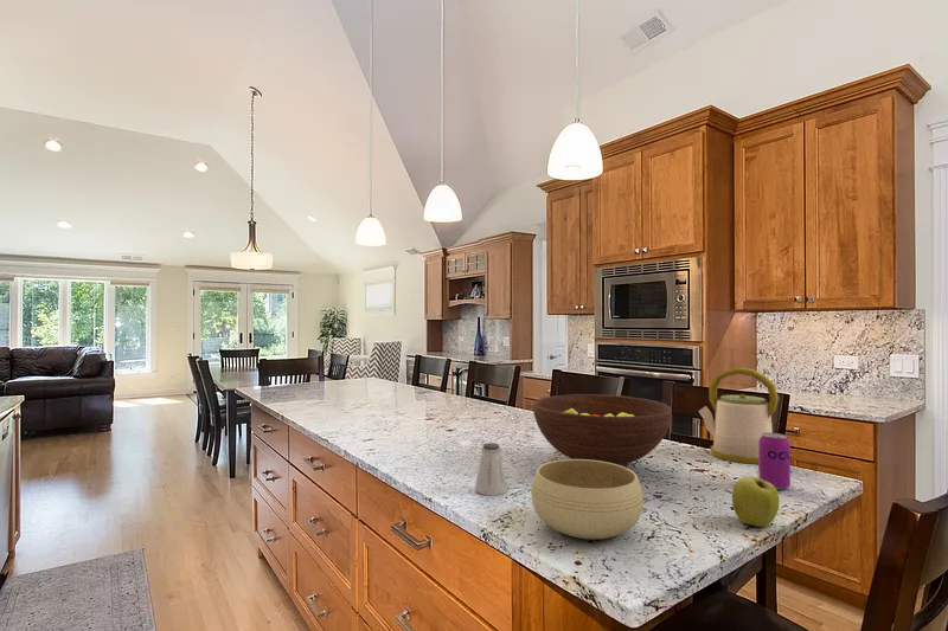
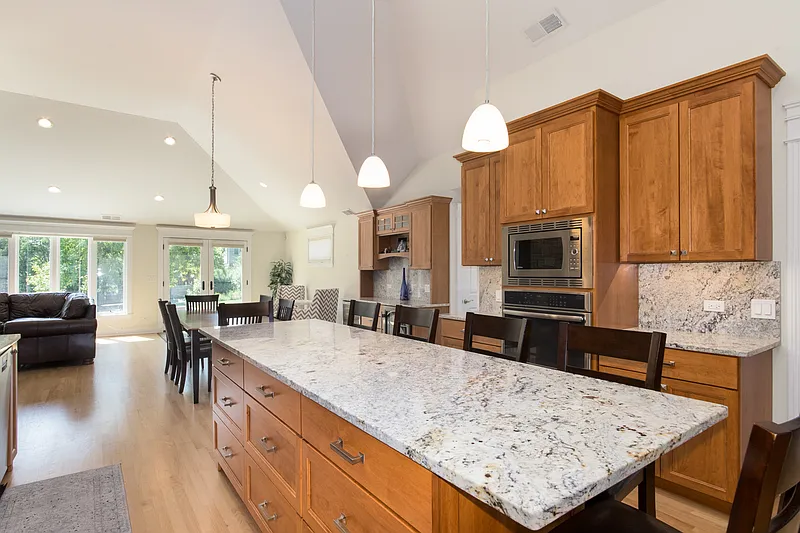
- kettle [698,367,780,465]
- fruit bowl [532,393,673,469]
- apple [731,472,781,528]
- saltshaker [474,442,508,496]
- beverage can [757,432,792,490]
- bowl [530,458,645,541]
